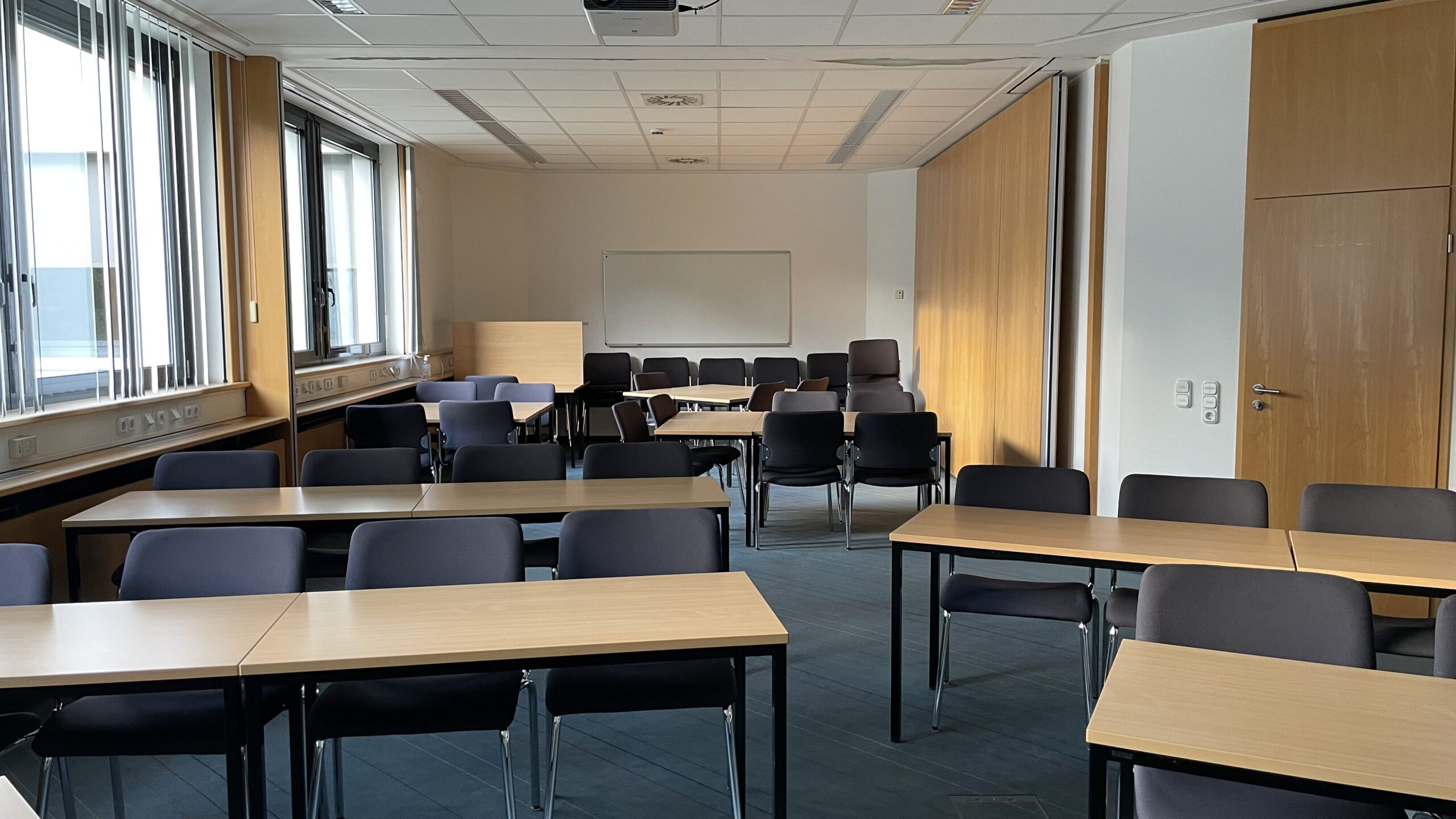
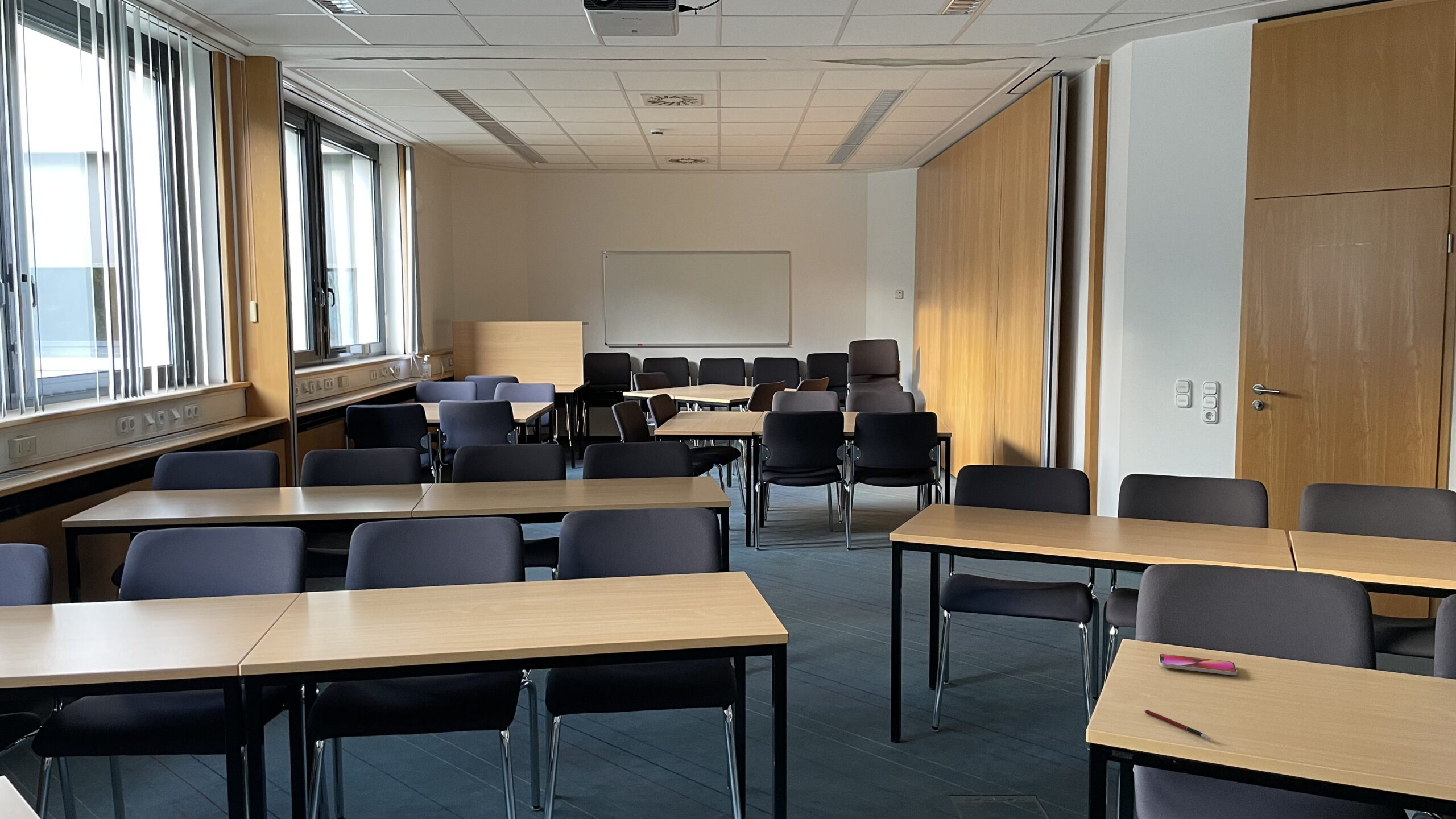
+ pen [1143,709,1211,739]
+ smartphone [1159,653,1238,676]
